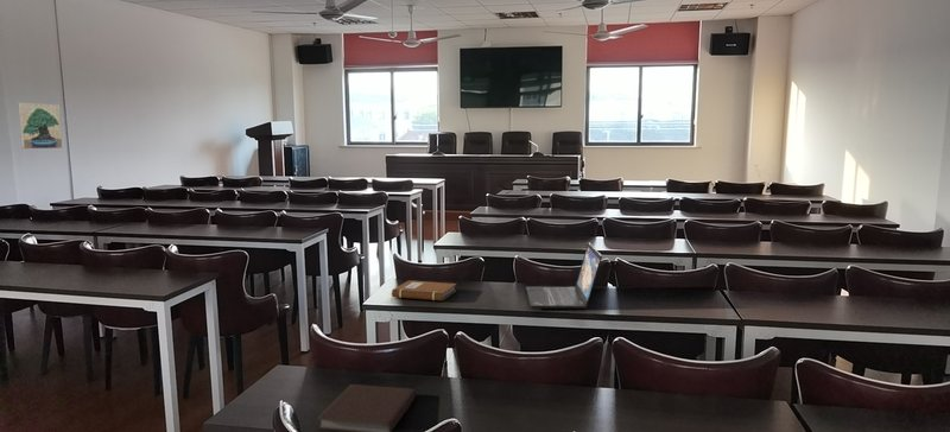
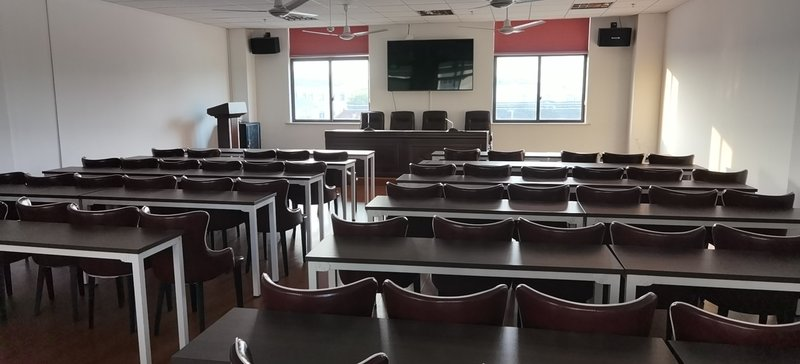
- laptop [525,241,603,310]
- notebook [391,279,457,301]
- notebook [315,383,417,432]
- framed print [17,101,63,150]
